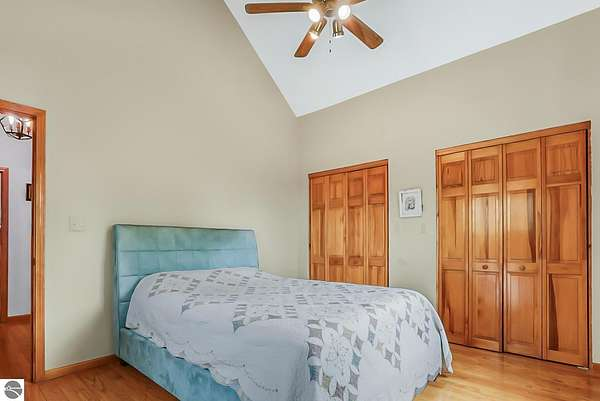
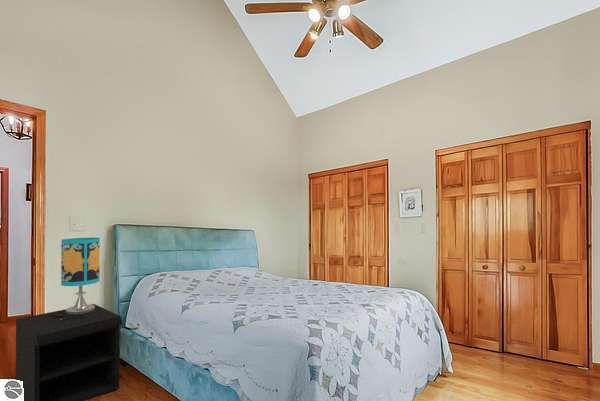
+ nightstand [15,303,124,401]
+ table lamp [50,237,101,320]
